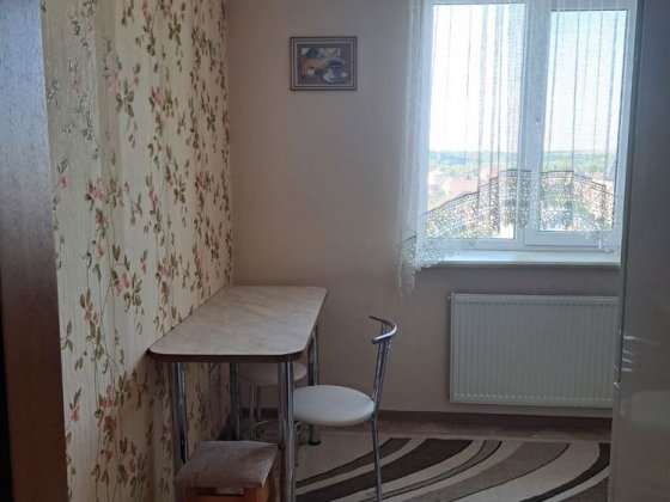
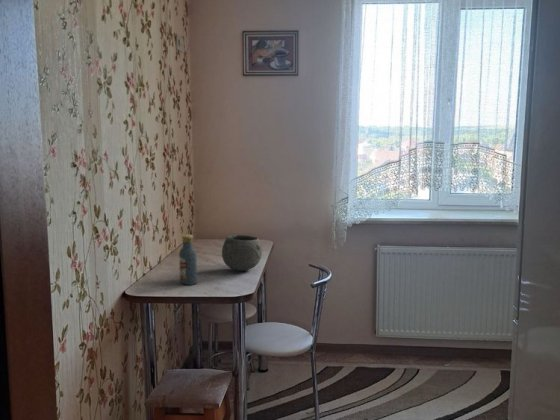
+ bowl [221,234,263,272]
+ vodka [178,234,198,286]
